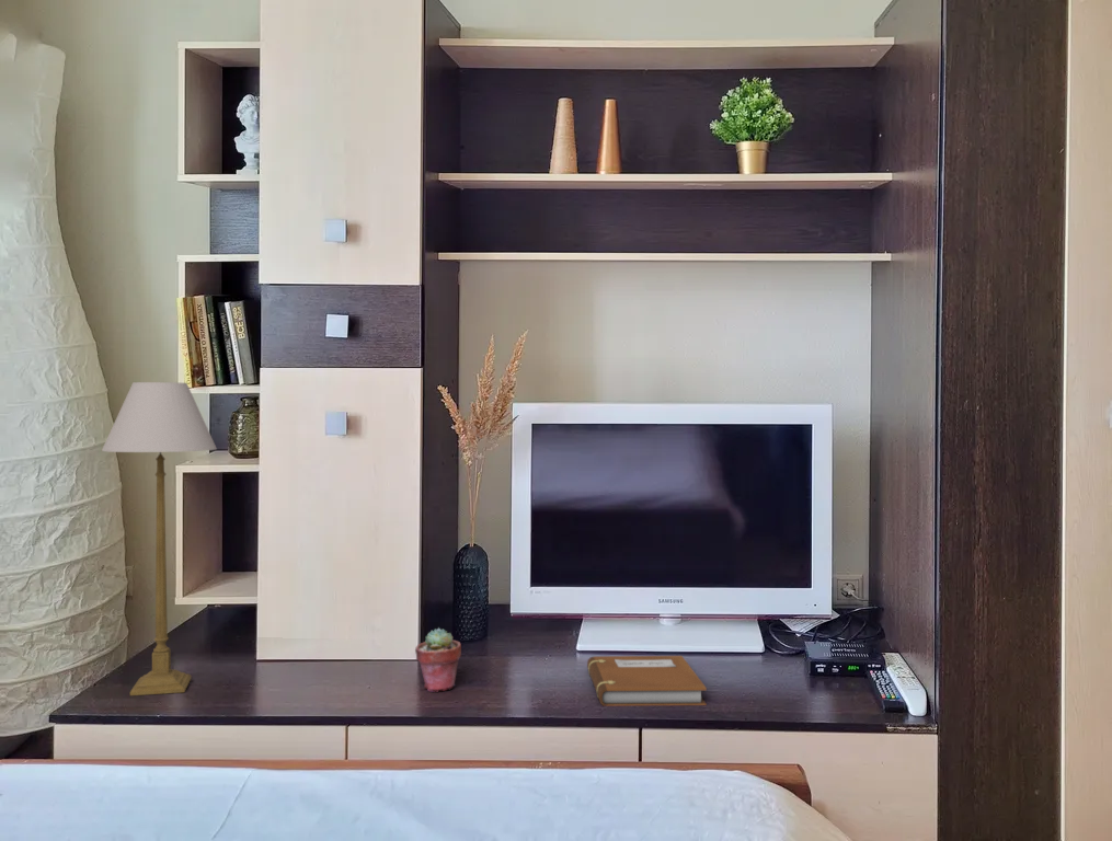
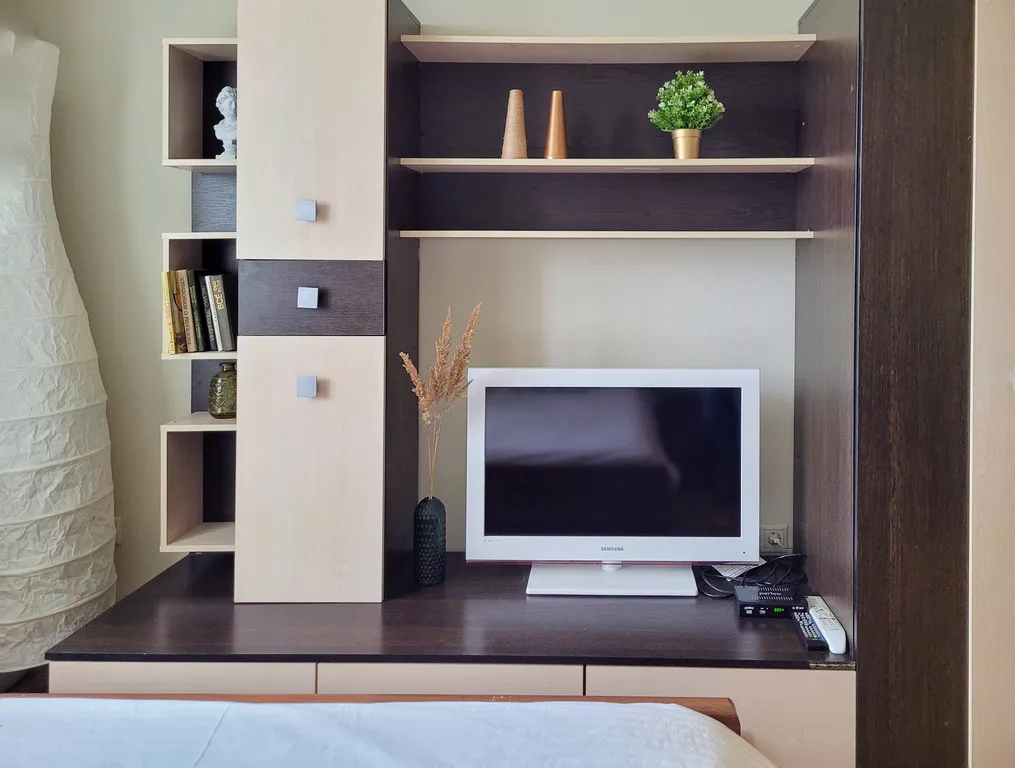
- potted succulent [414,626,462,693]
- table lamp [101,381,218,696]
- notebook [586,655,708,706]
